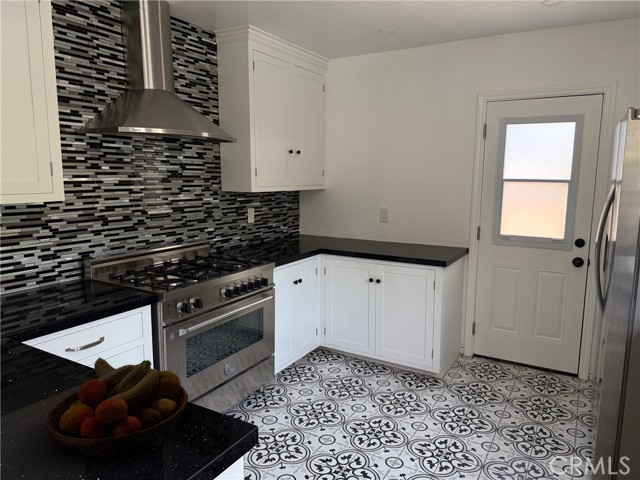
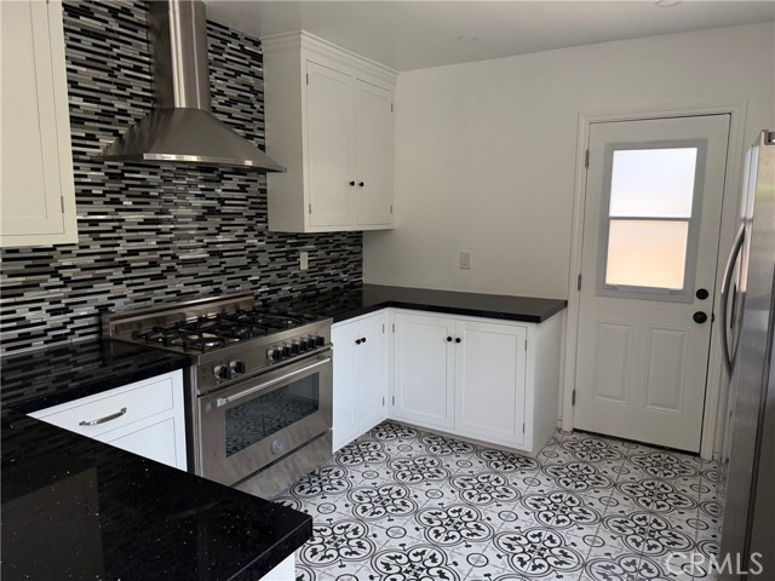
- fruit bowl [45,356,189,459]
